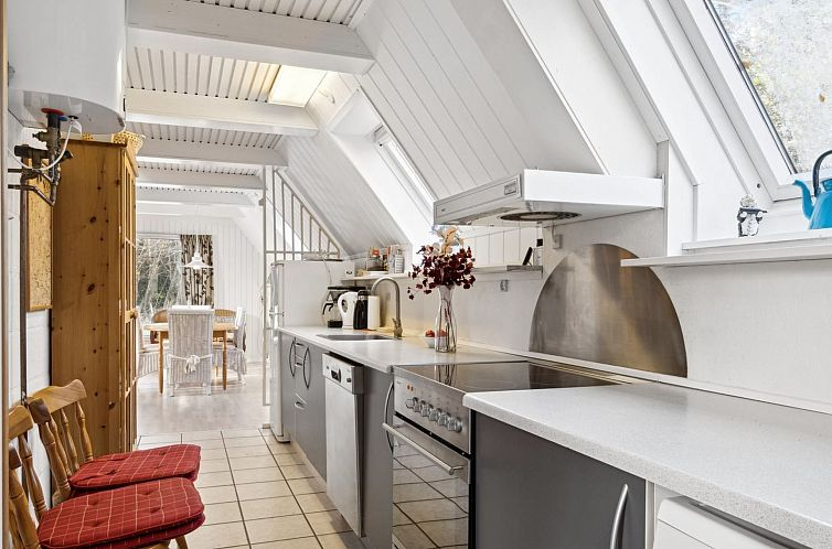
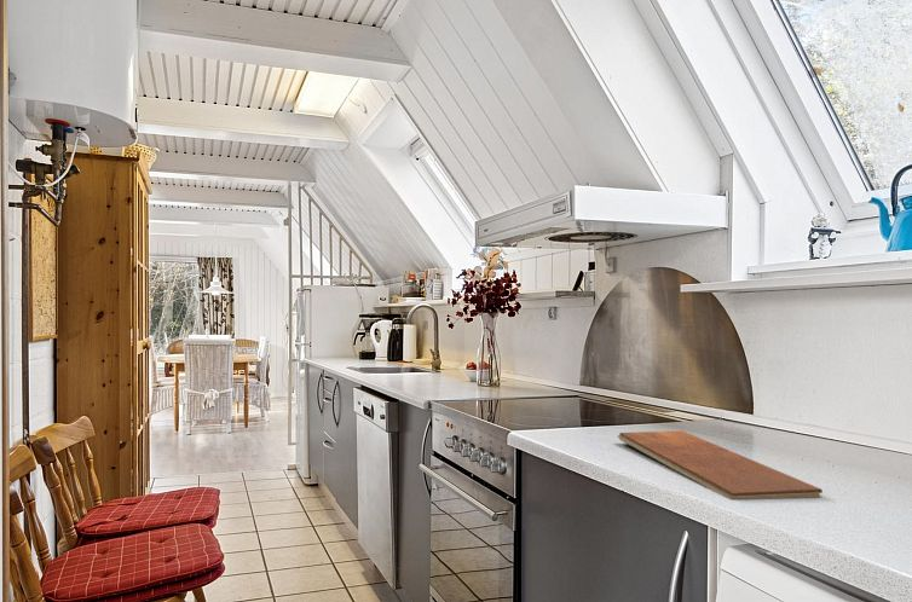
+ chopping board [617,429,824,500]
